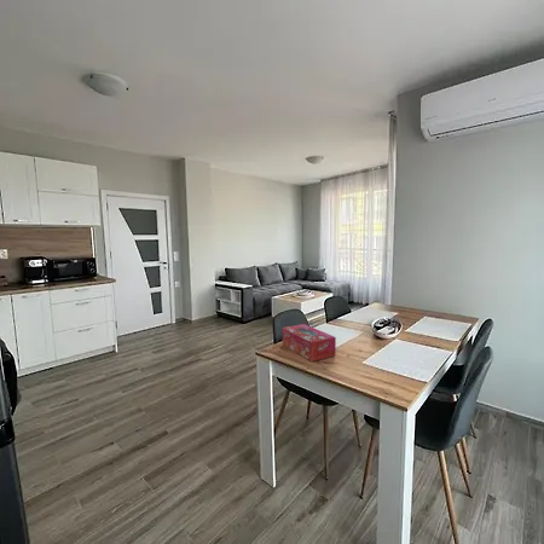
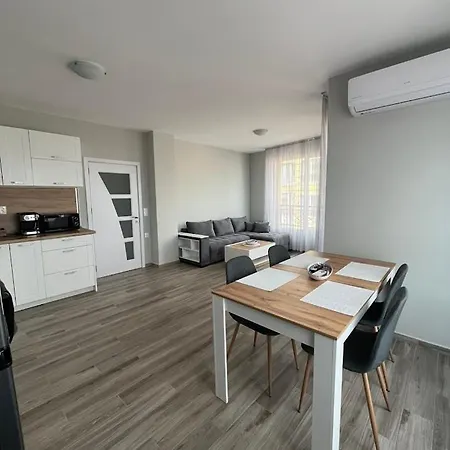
- tissue box [282,323,337,363]
